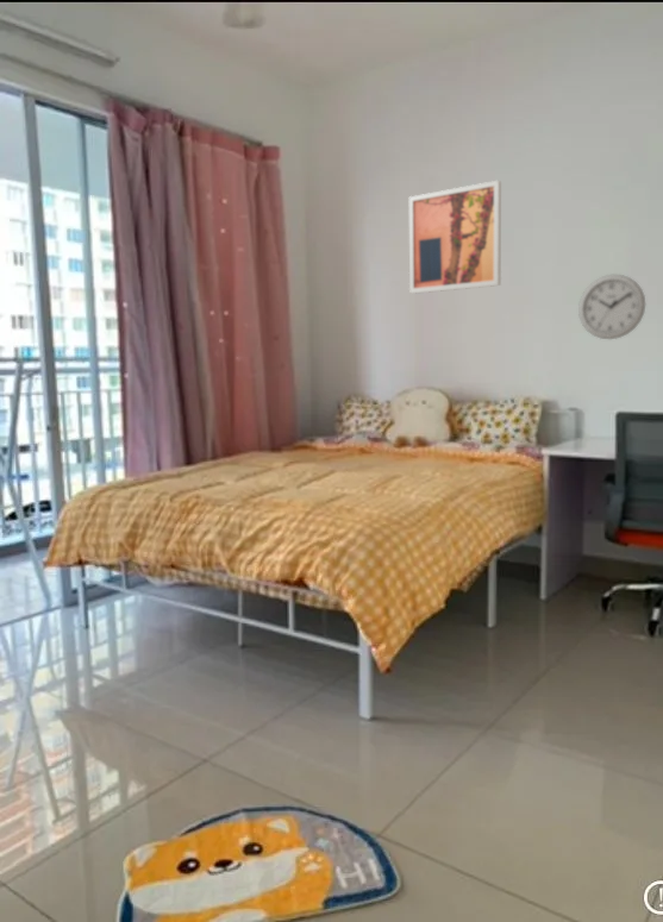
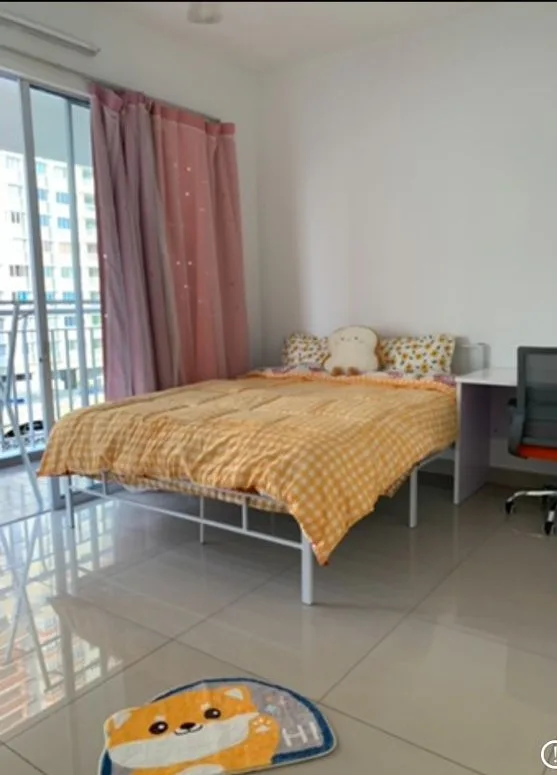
- wall clock [577,274,646,340]
- wall art [408,180,502,295]
